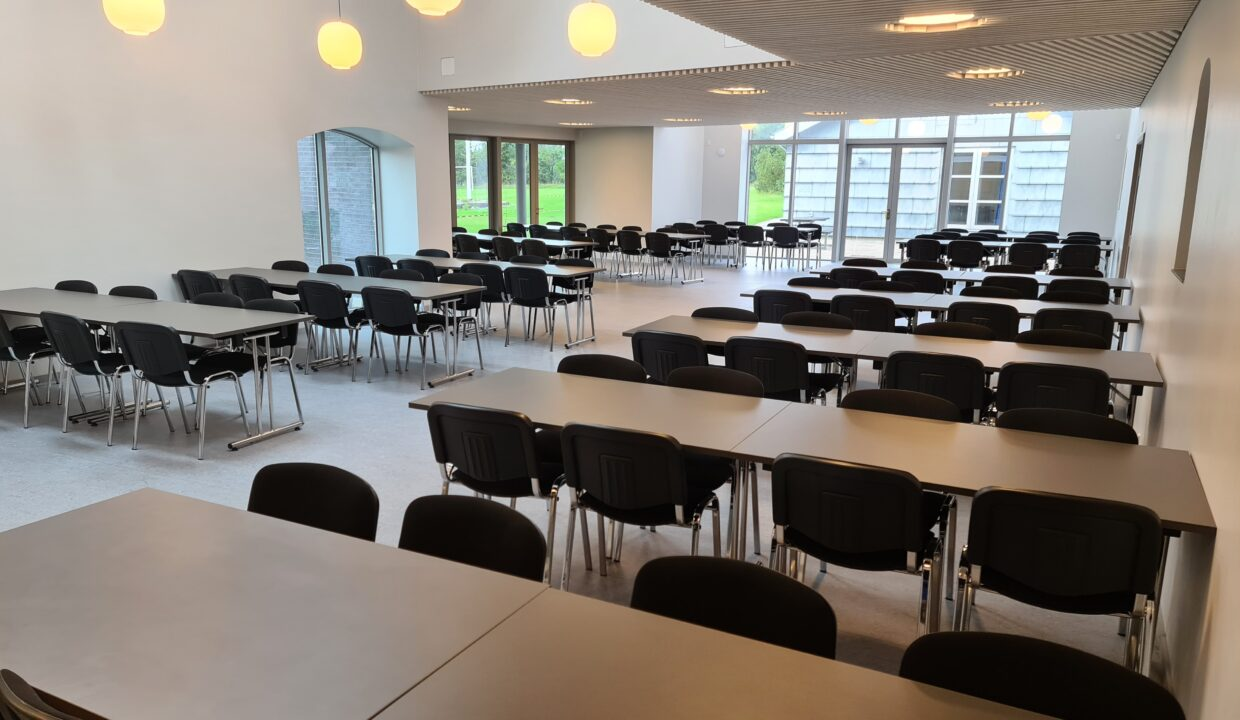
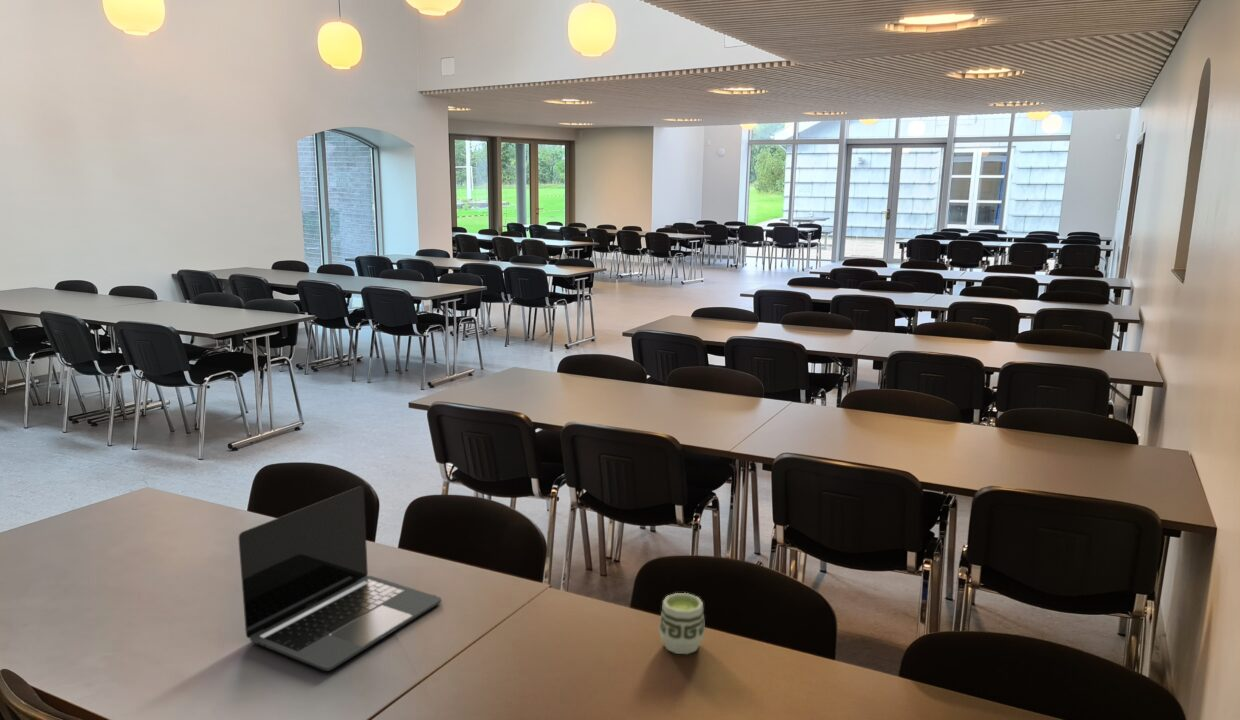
+ cup [658,592,706,655]
+ laptop [238,485,443,672]
